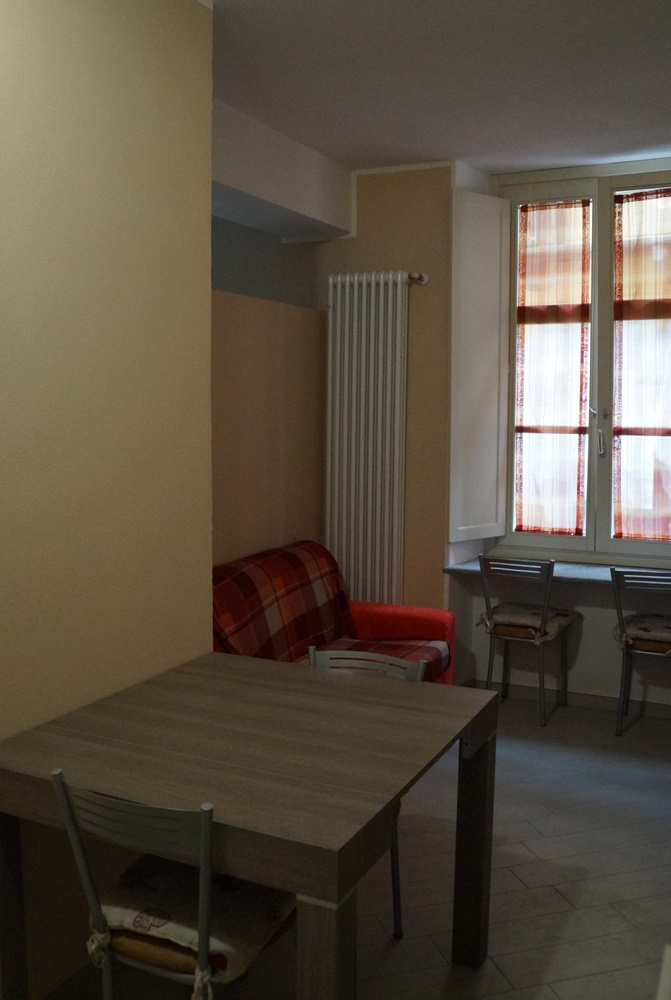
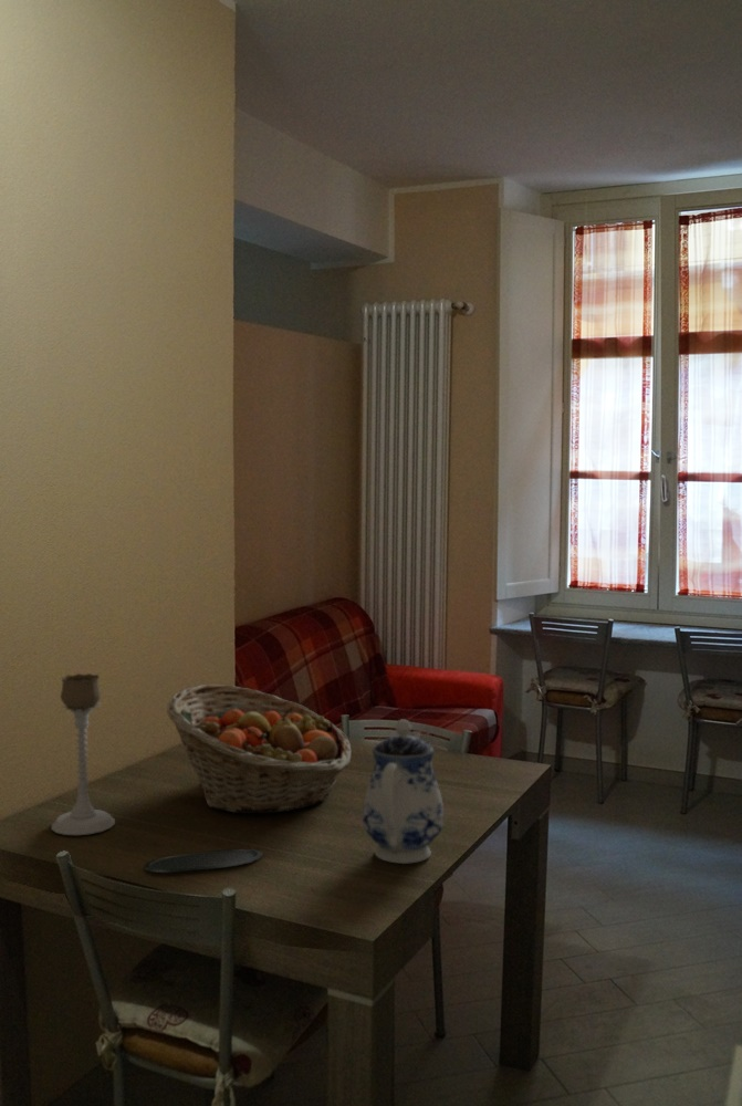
+ teapot [362,719,446,865]
+ fruit basket [166,684,353,814]
+ candle holder [51,672,116,836]
+ oval tray [143,848,264,874]
